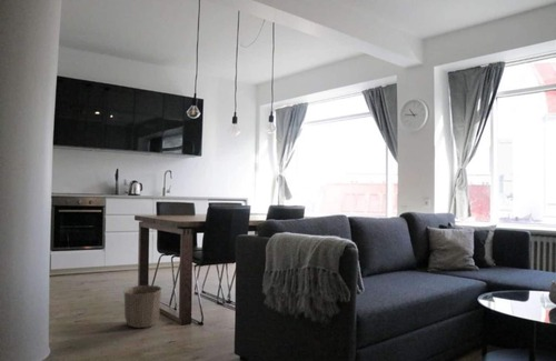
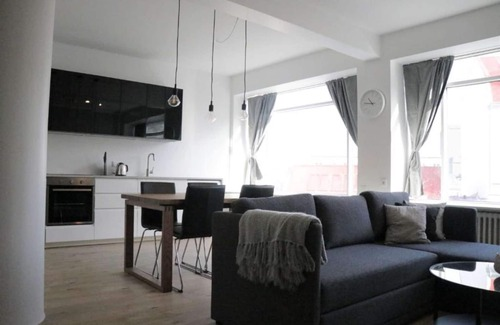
- waste basket [122,284,162,329]
